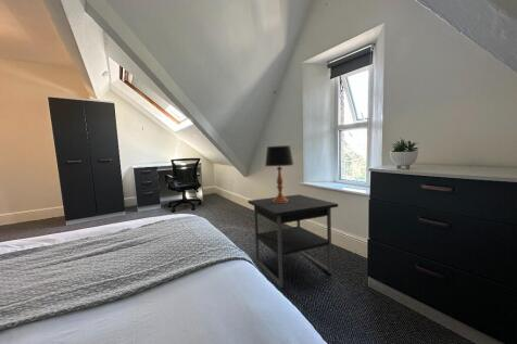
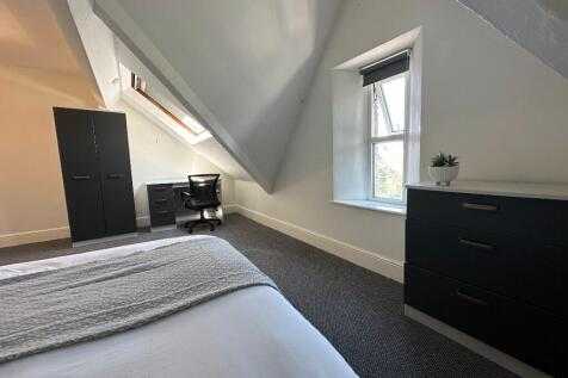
- nightstand [247,193,339,289]
- table lamp [264,144,294,203]
